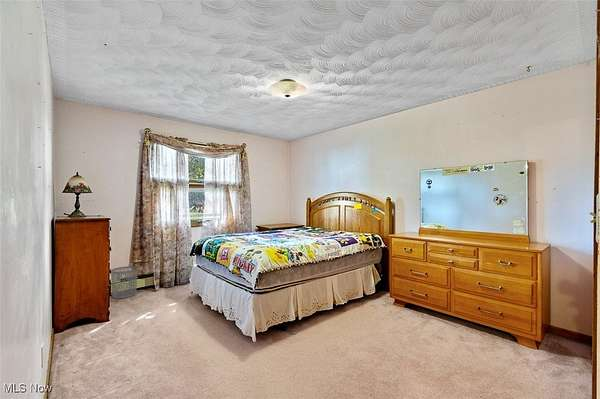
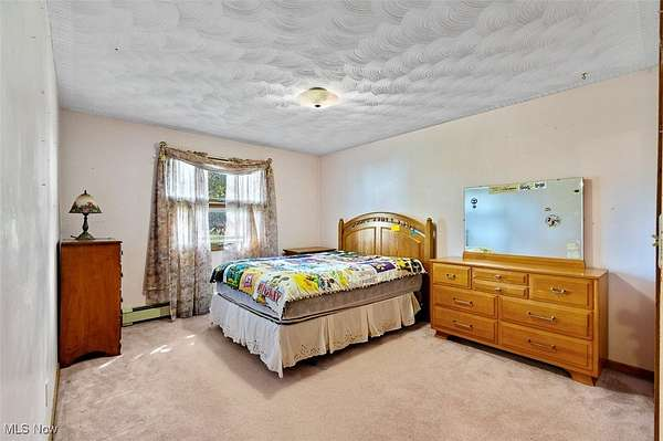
- waste bin [110,265,138,299]
